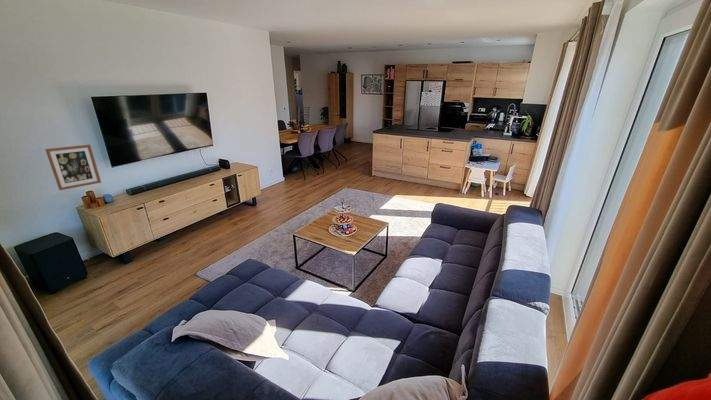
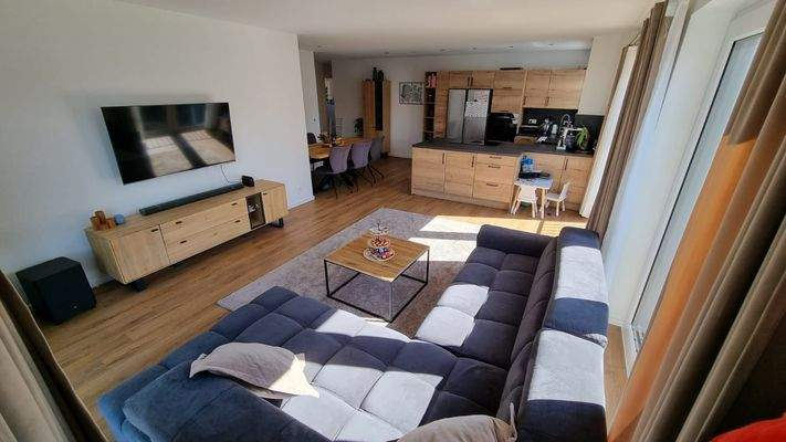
- wall art [44,144,102,191]
